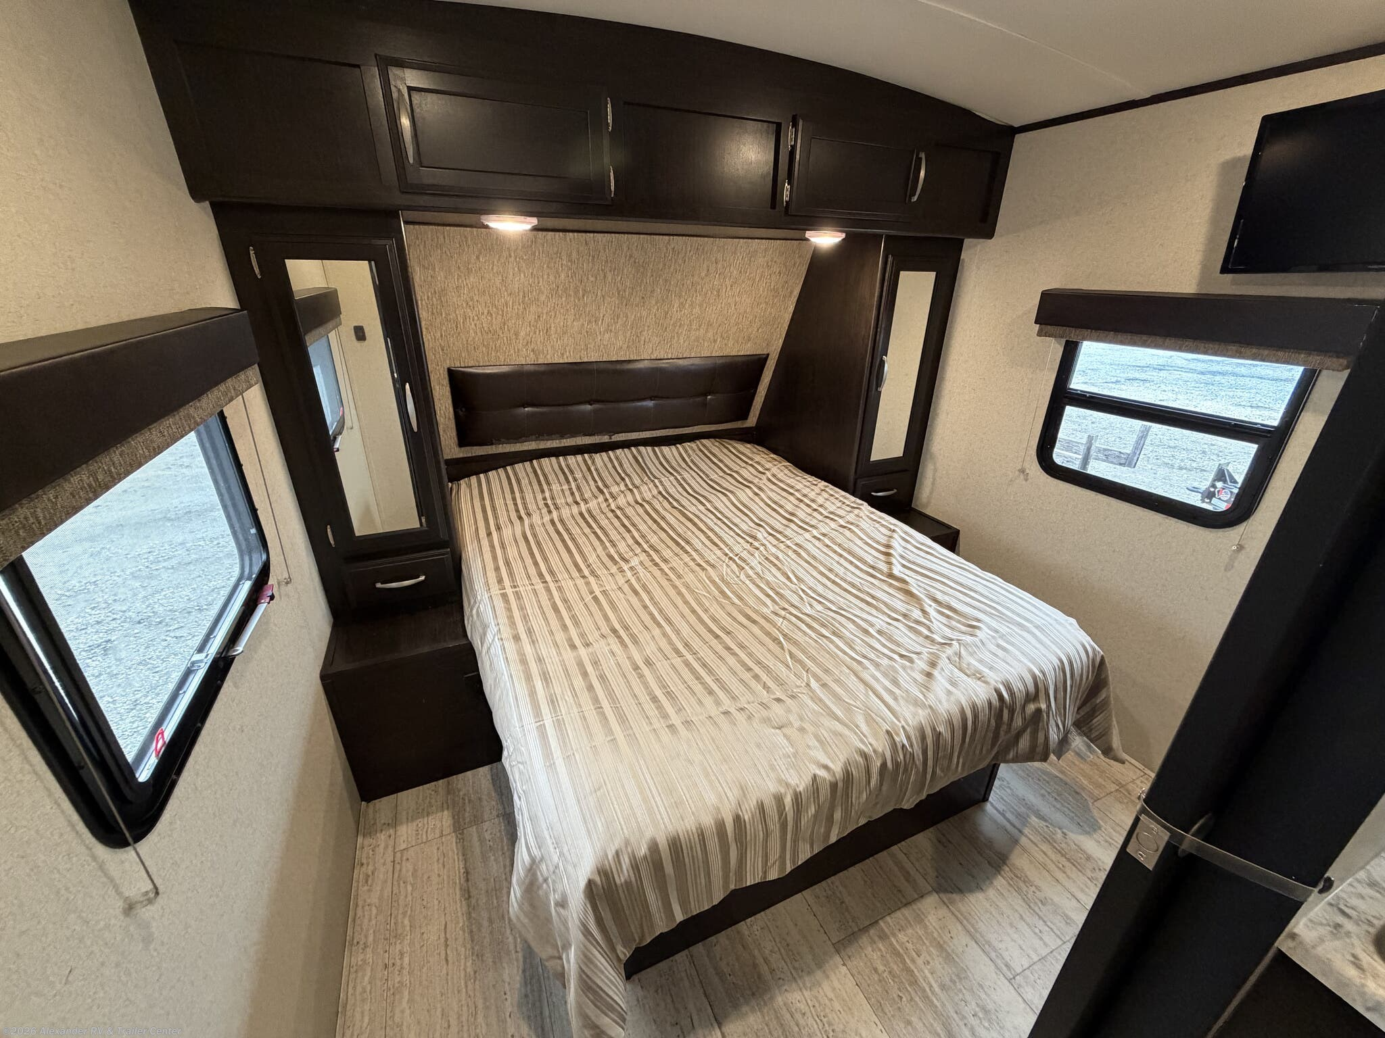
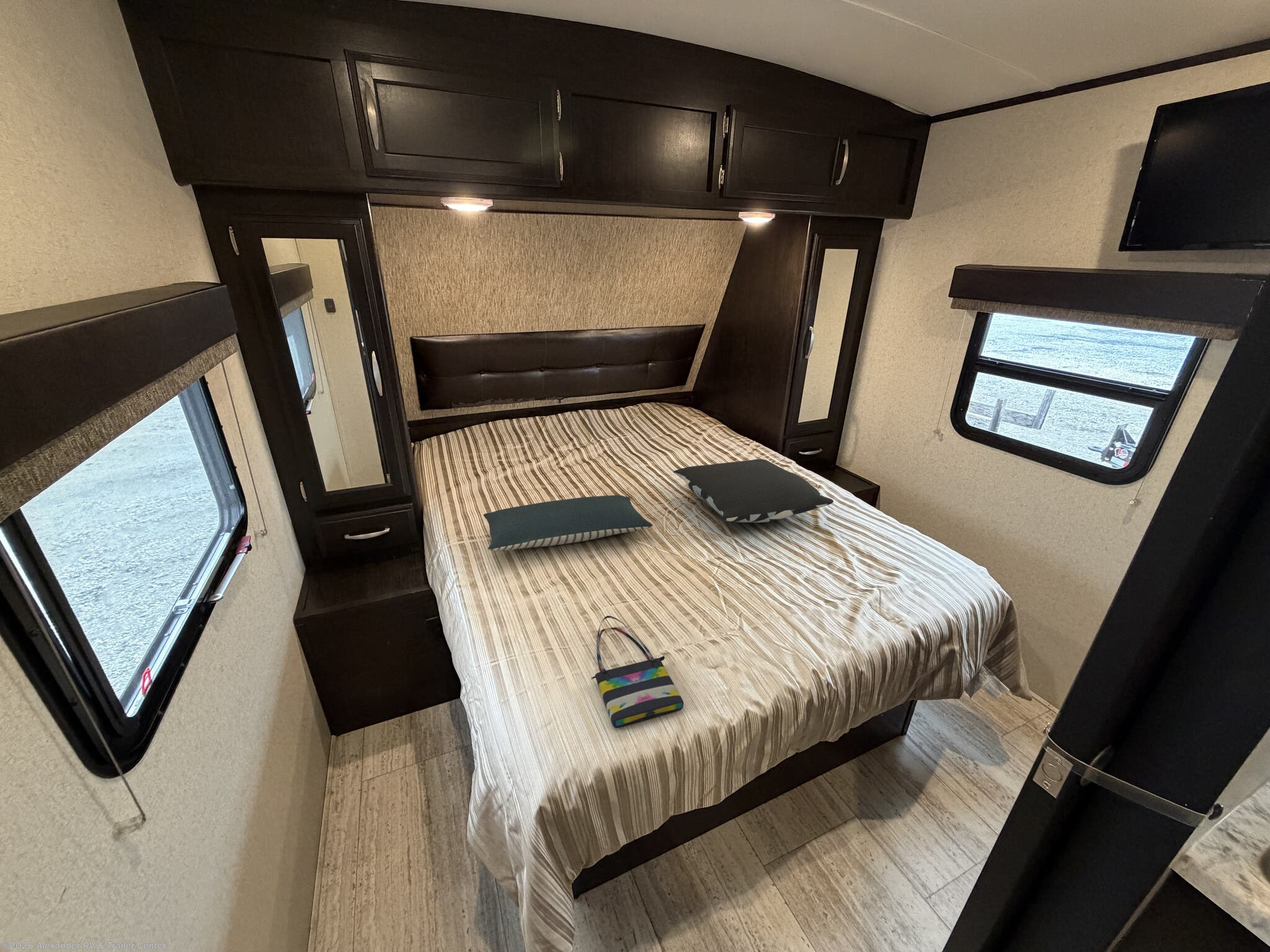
+ pillow [483,495,653,551]
+ pillow [673,459,834,523]
+ tote bag [590,615,684,729]
